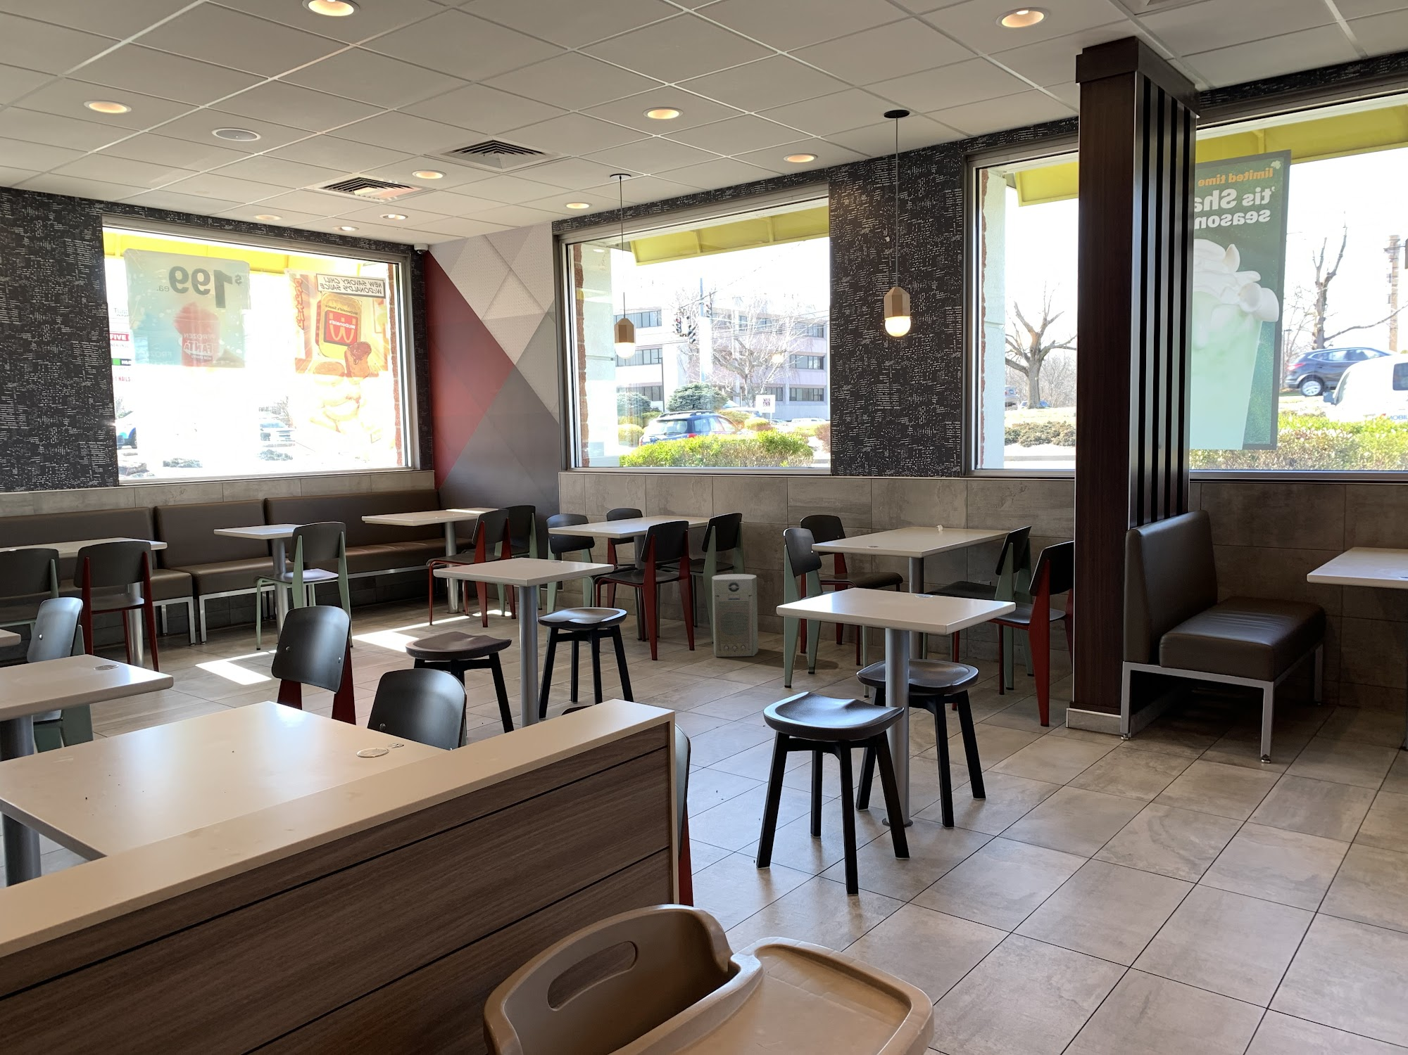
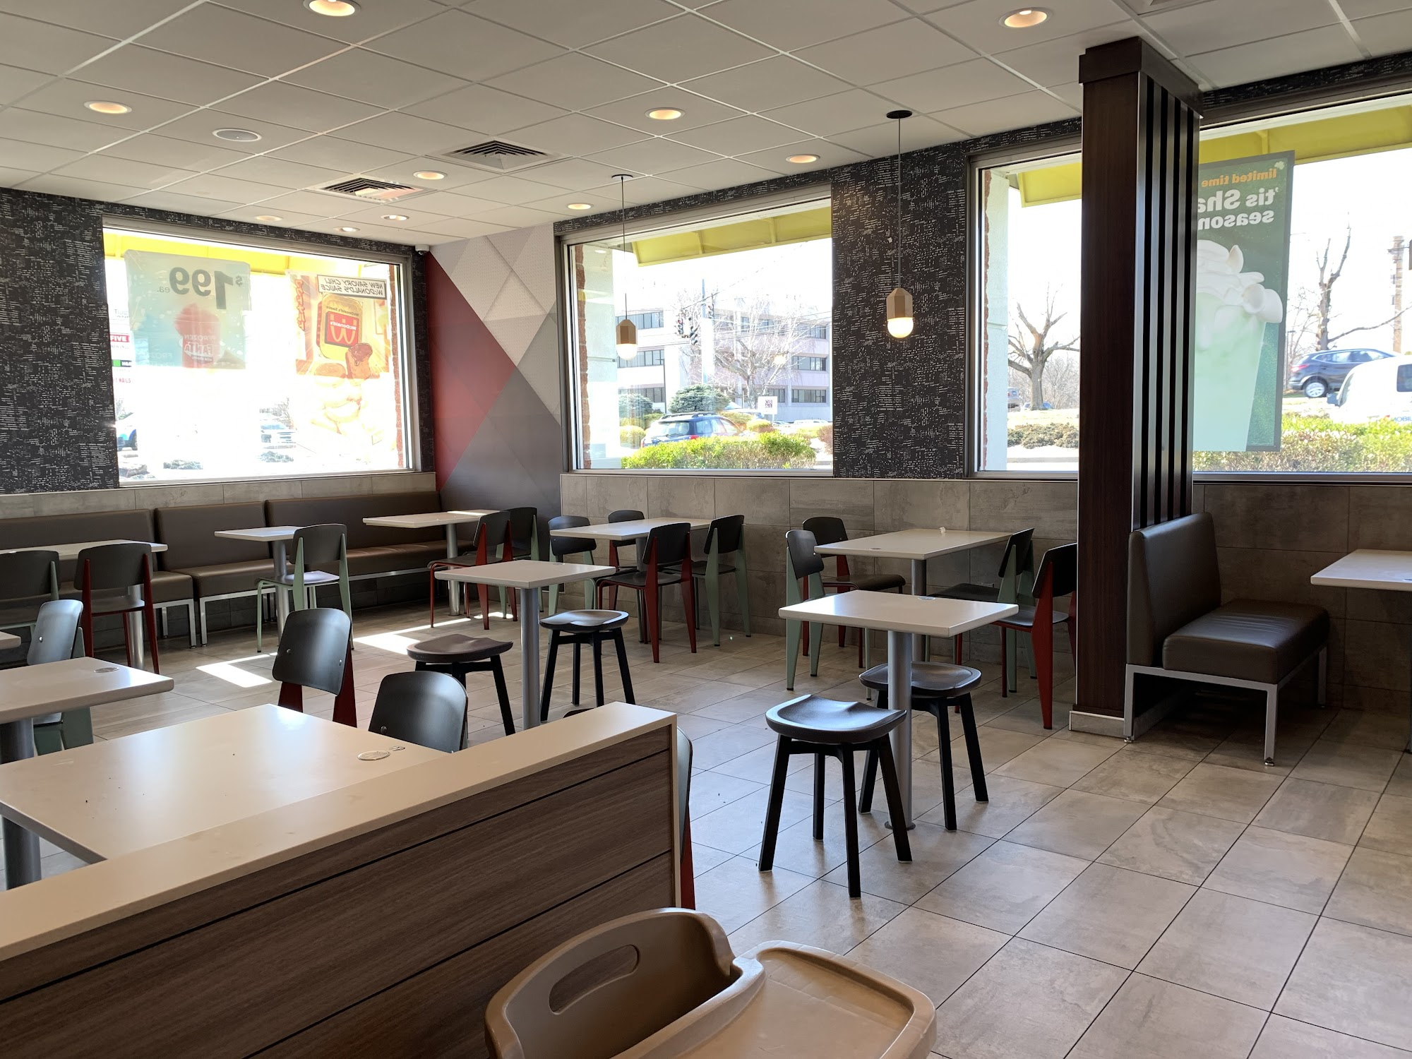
- fan [711,573,759,657]
